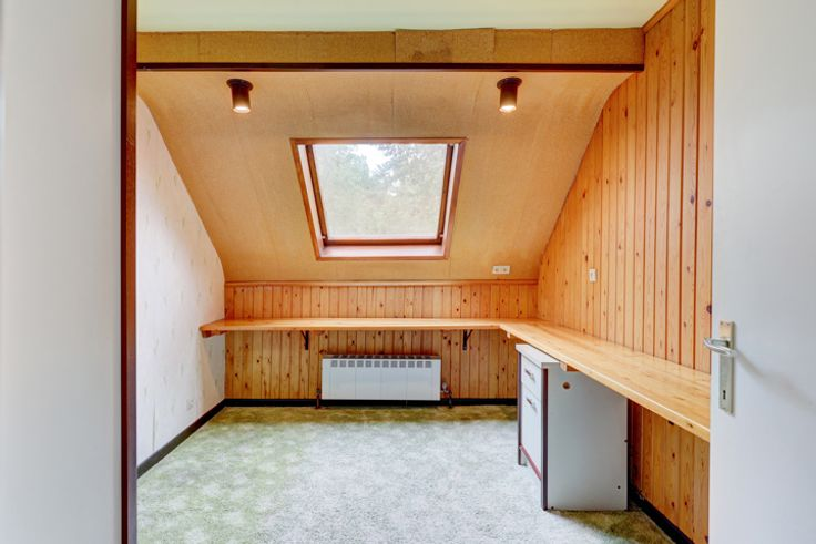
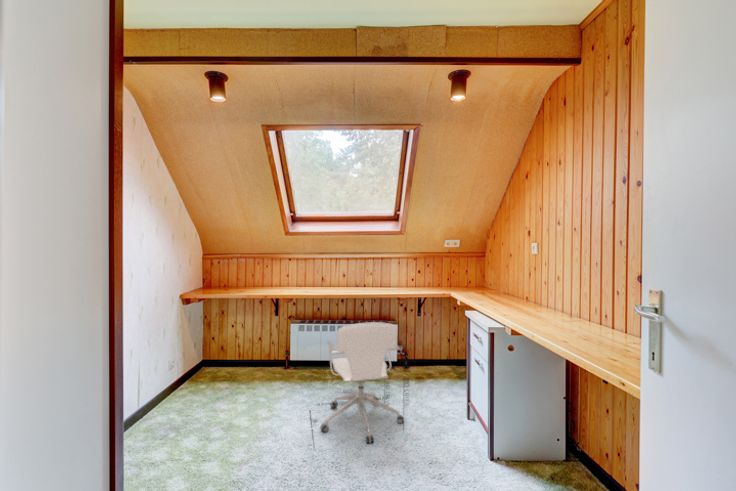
+ office chair [309,319,411,451]
